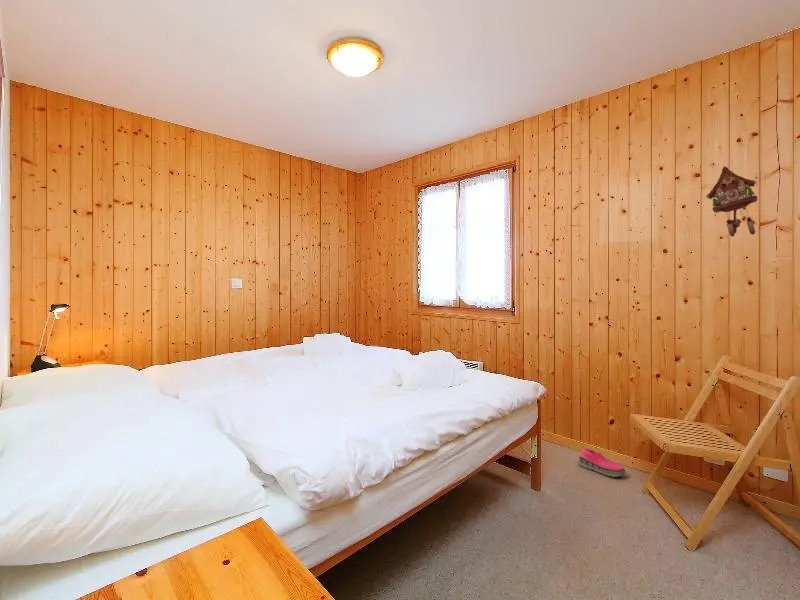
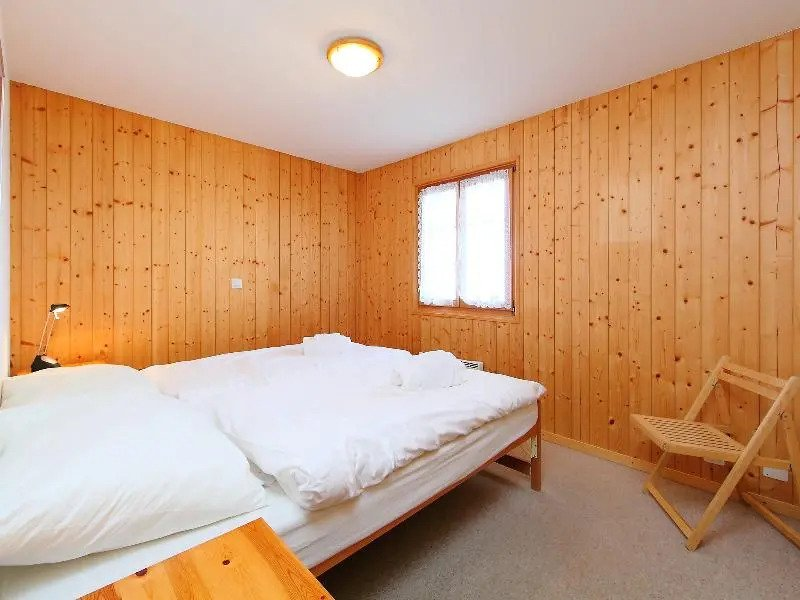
- cuckoo clock [706,165,758,237]
- shoe [577,447,626,478]
